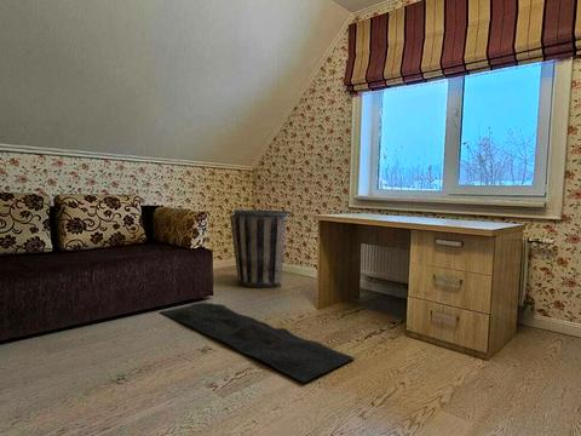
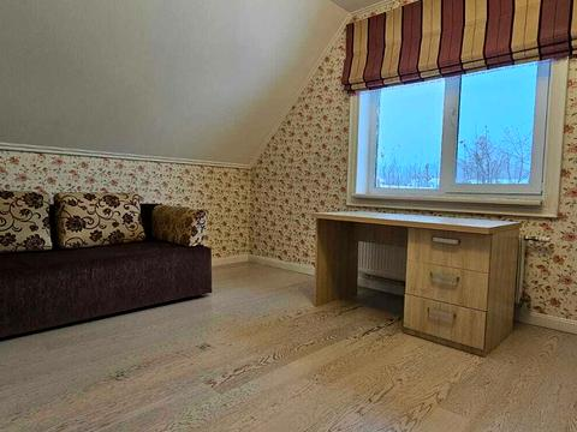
- basket [229,208,293,288]
- rug [160,302,356,384]
